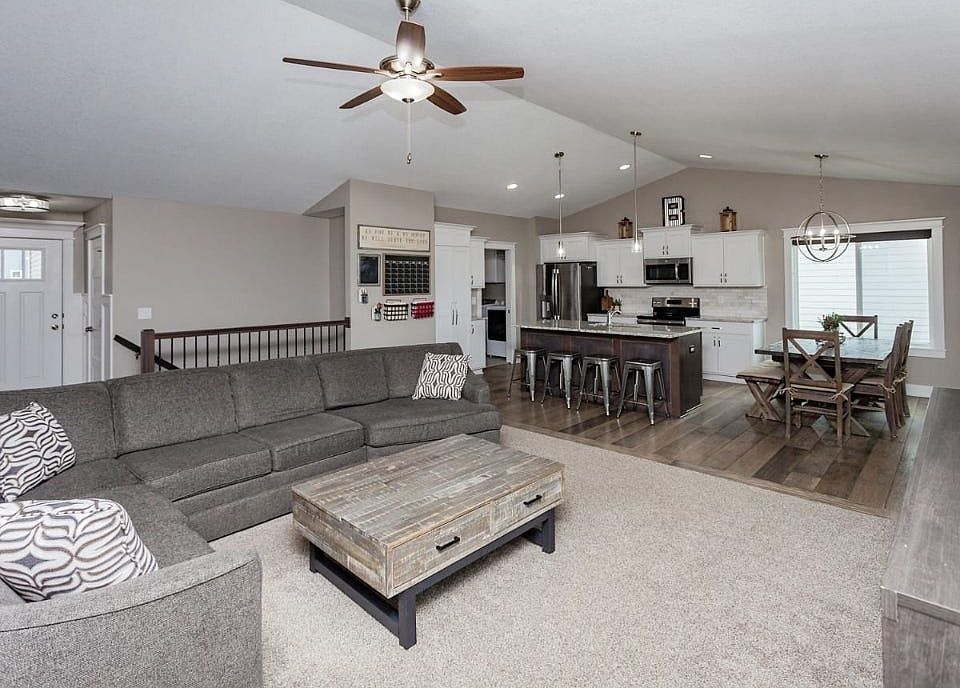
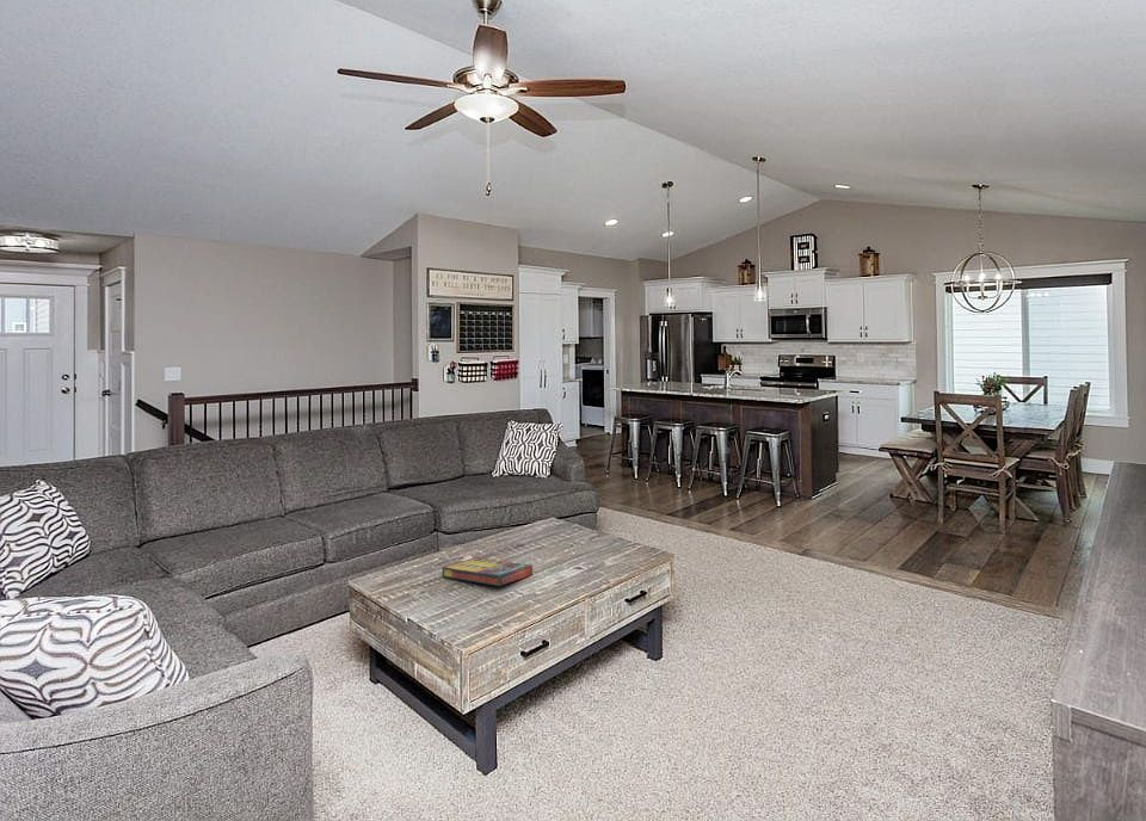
+ game compilation box [440,556,534,587]
